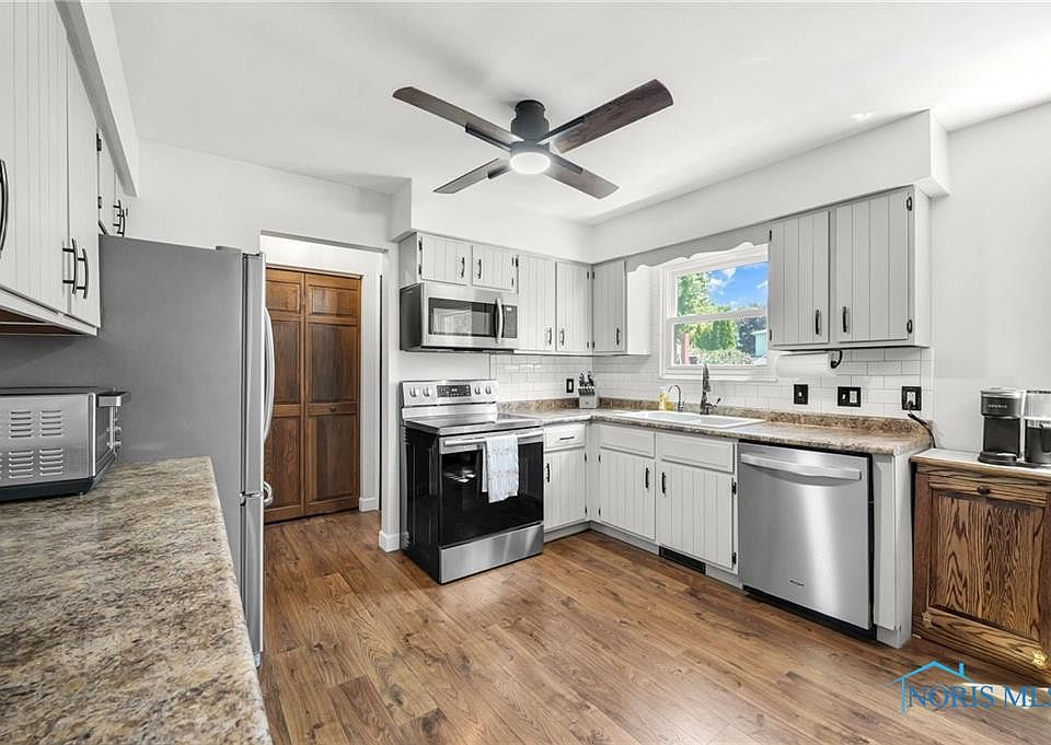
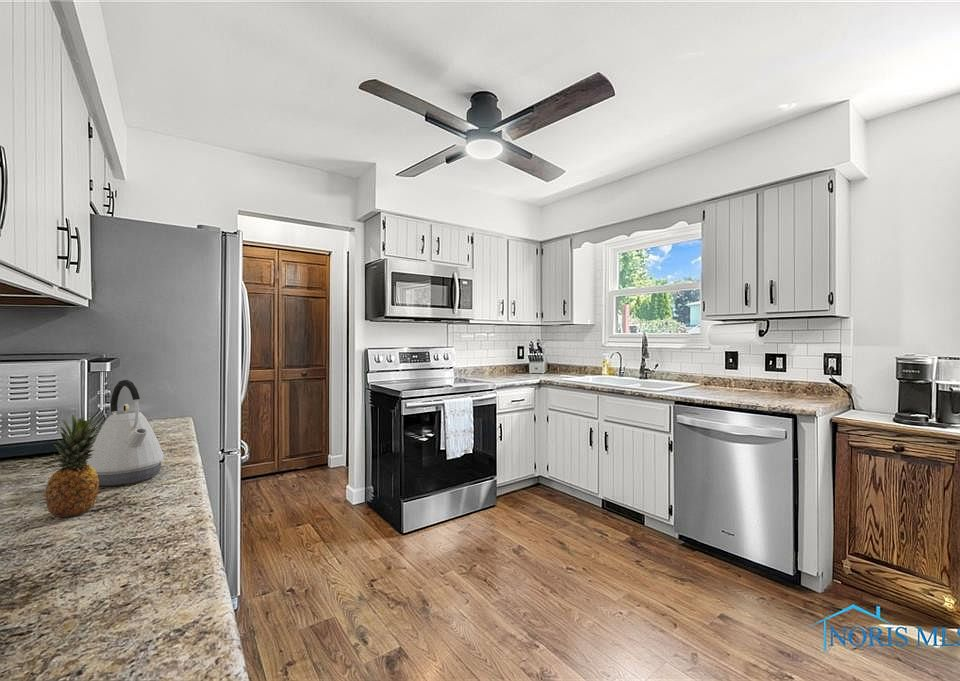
+ kettle [86,379,165,487]
+ fruit [44,413,100,518]
